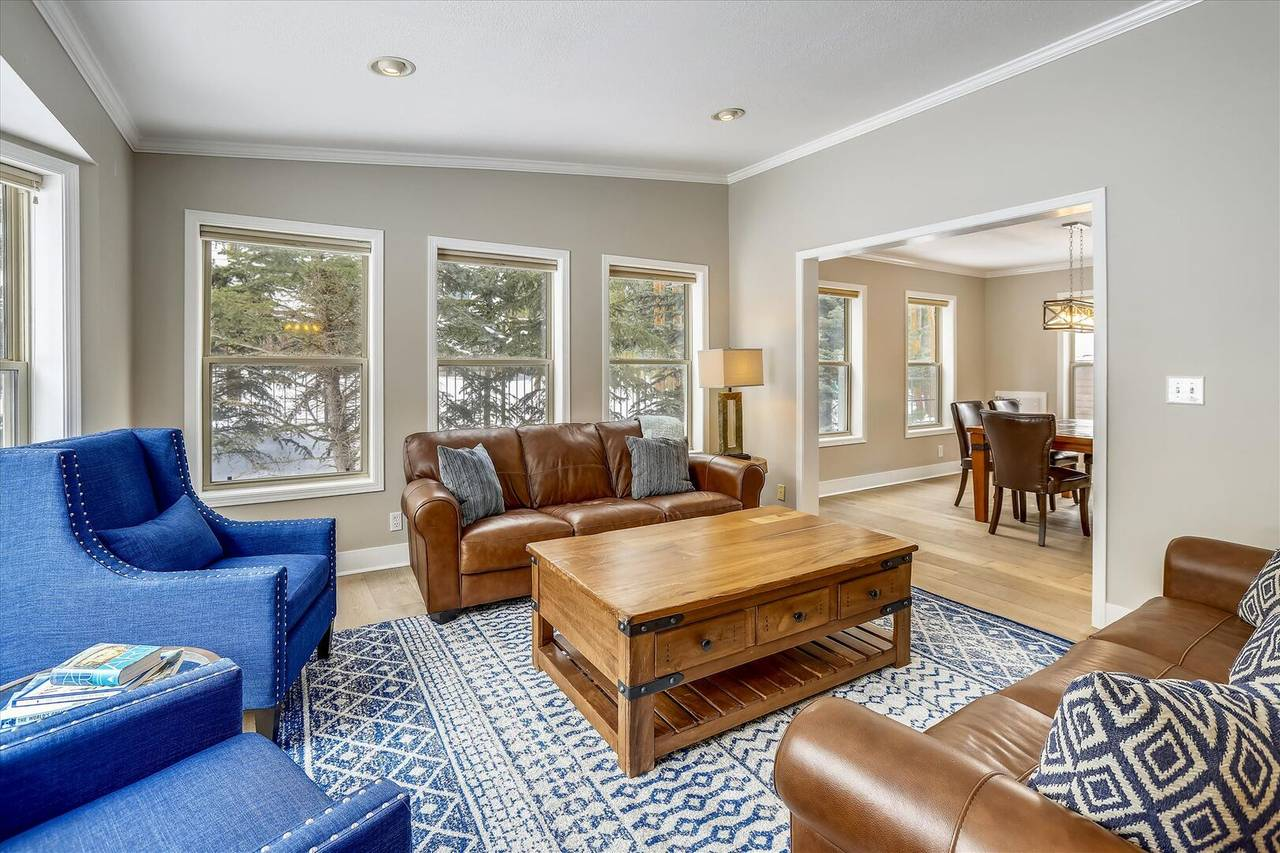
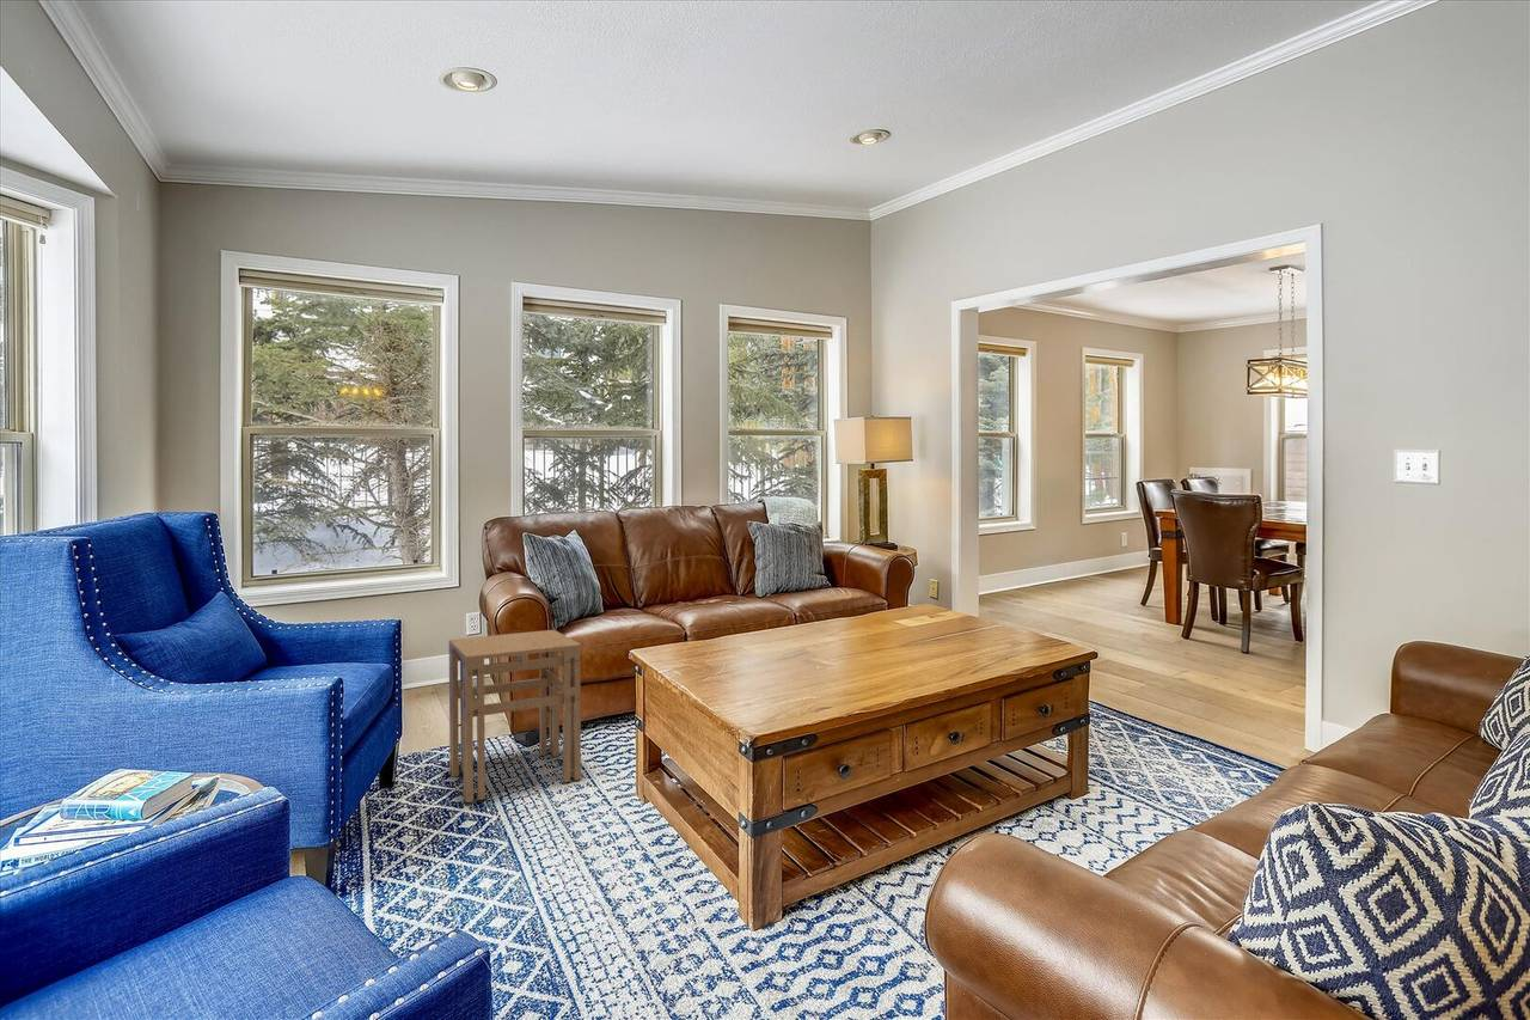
+ stool [448,629,582,804]
